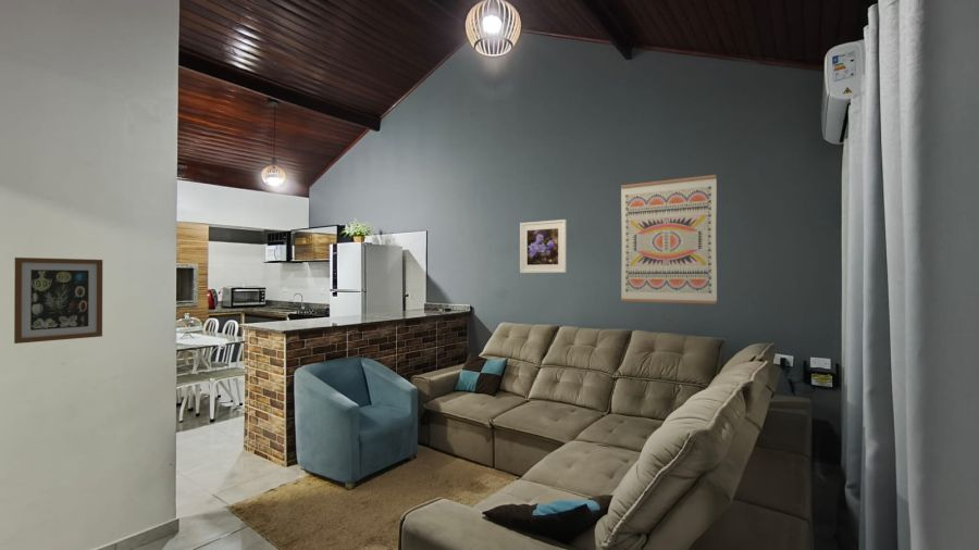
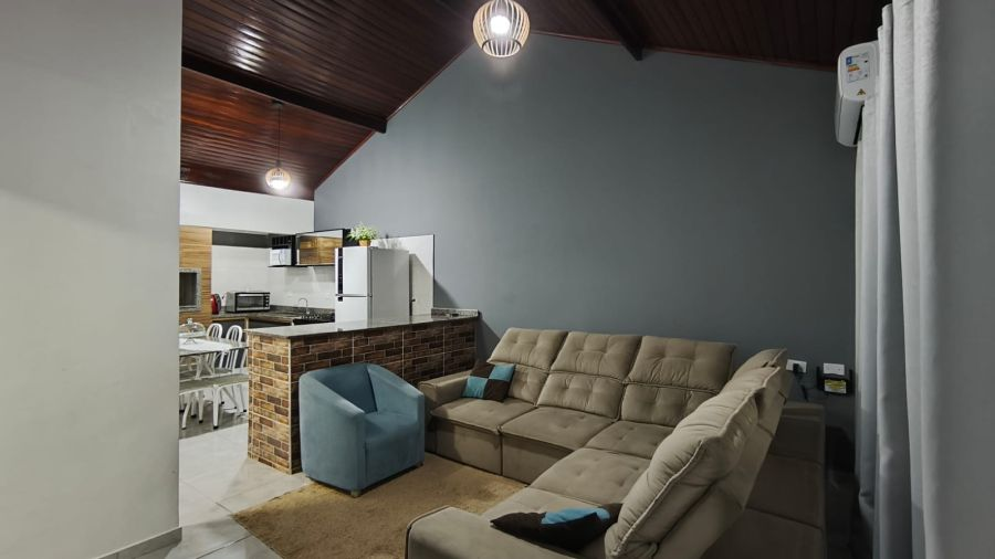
- wall art [13,257,103,345]
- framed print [519,218,568,274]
- wall art [620,174,718,304]
